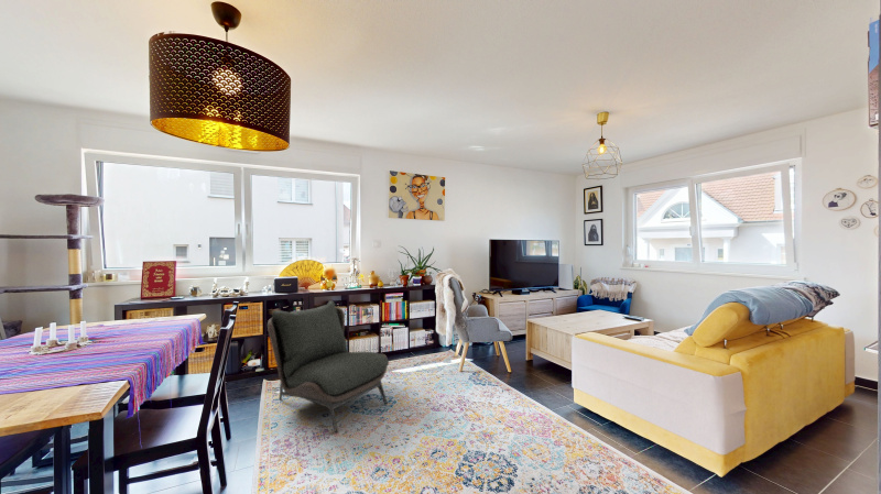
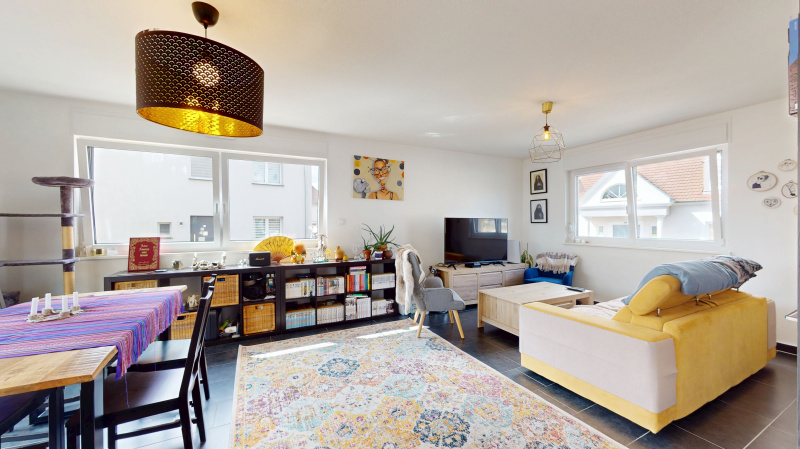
- armless chair [267,299,390,435]
